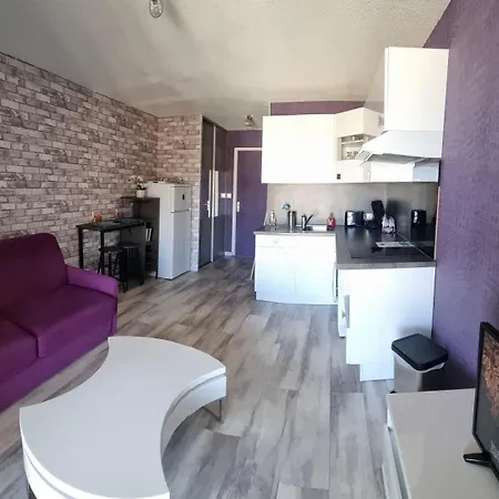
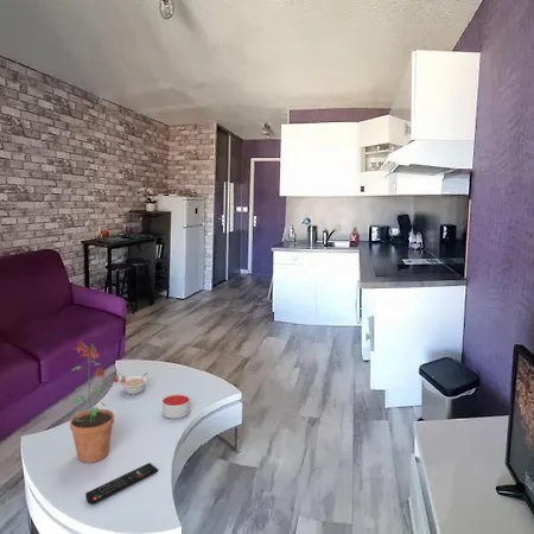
+ remote control [84,462,159,506]
+ legume [120,371,148,395]
+ candle [161,393,191,420]
+ potted plant [69,339,127,464]
